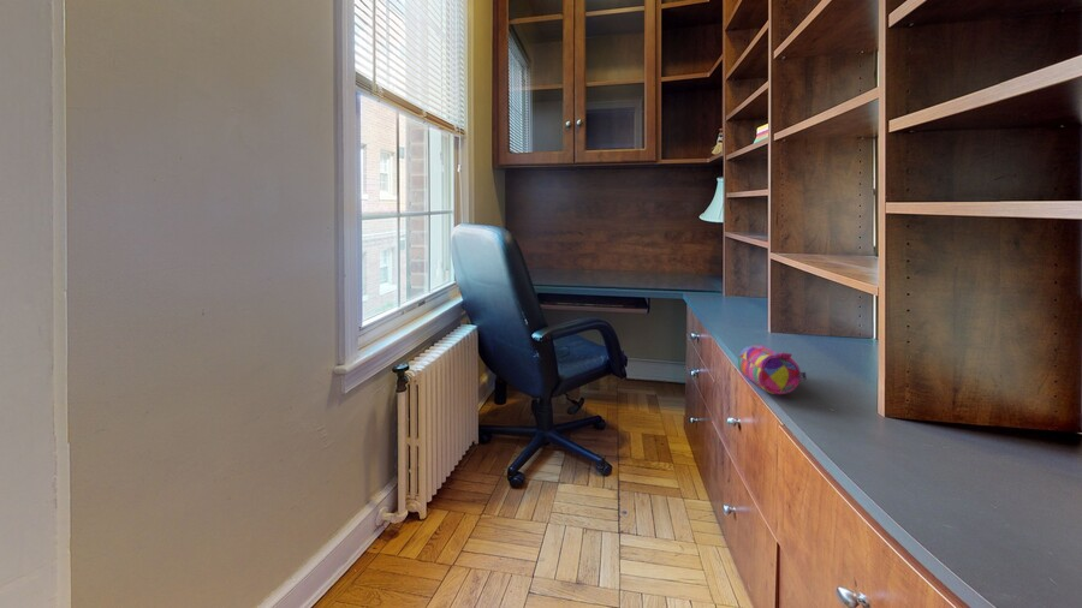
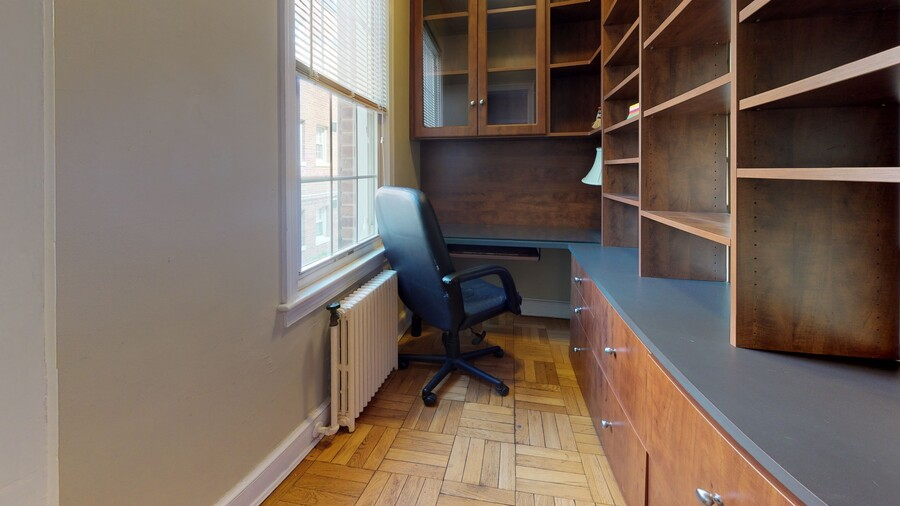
- pencil case [737,344,808,395]
